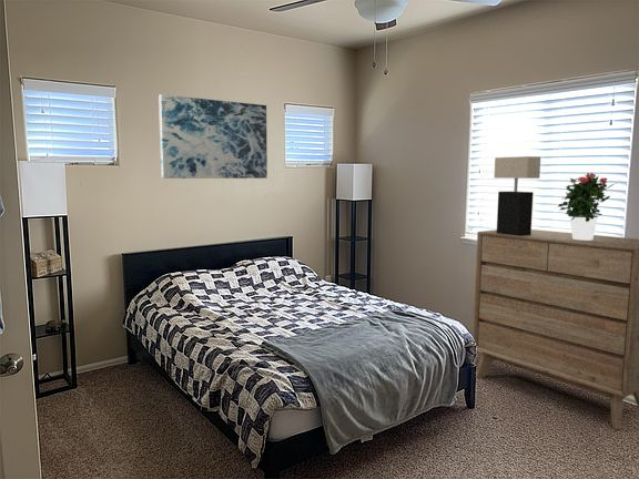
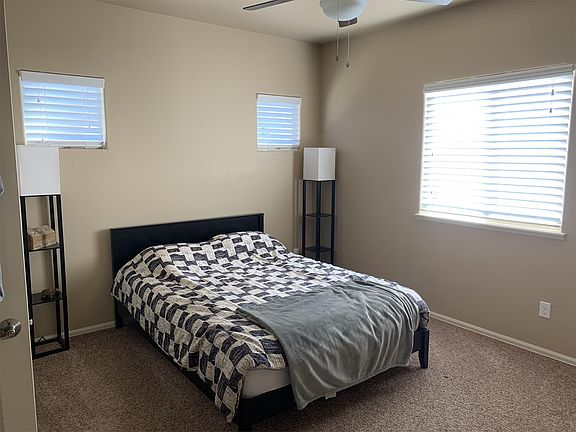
- wall art [158,93,268,180]
- dresser [473,228,639,430]
- table lamp [494,155,541,236]
- potted flower [557,172,618,241]
